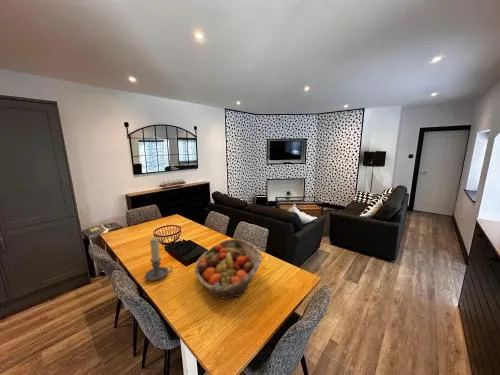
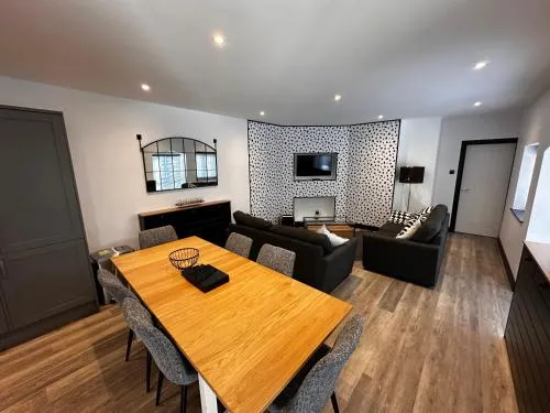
- candle holder [144,236,174,281]
- fruit basket [194,238,263,300]
